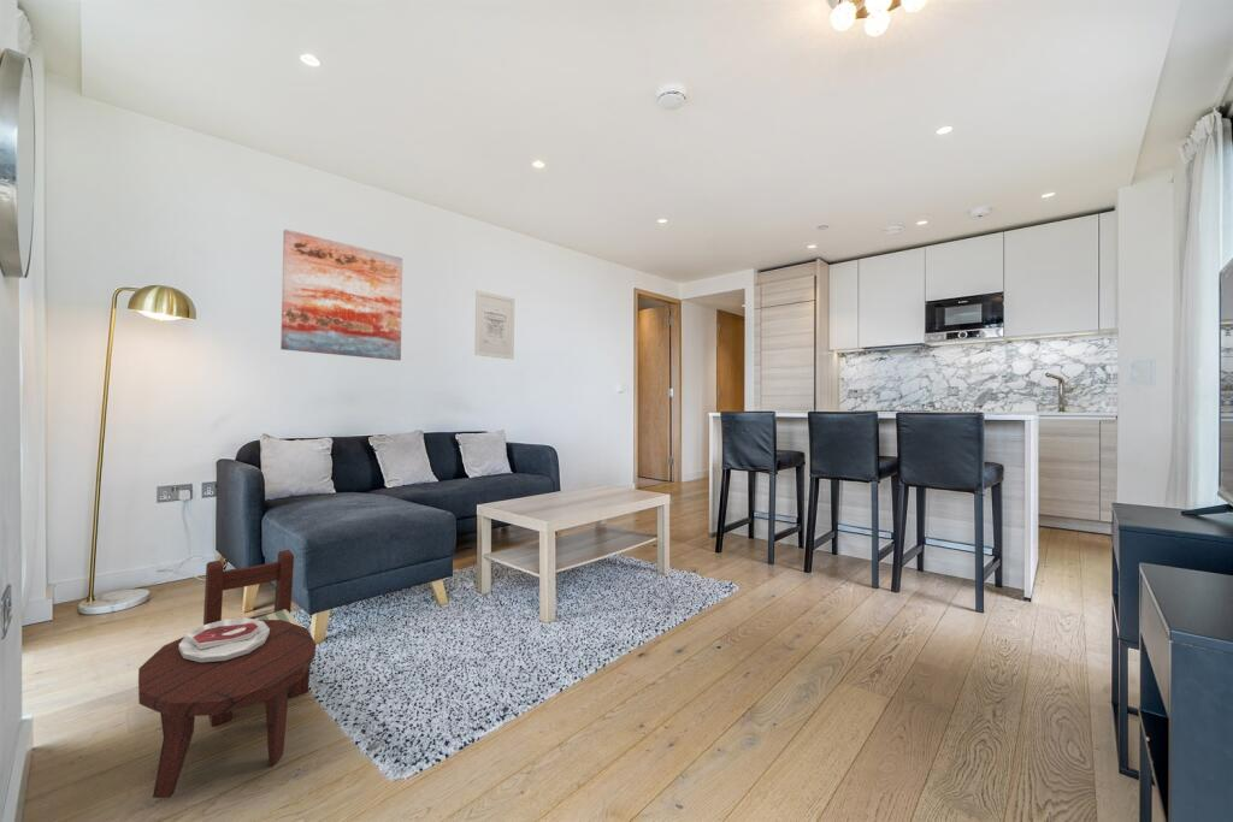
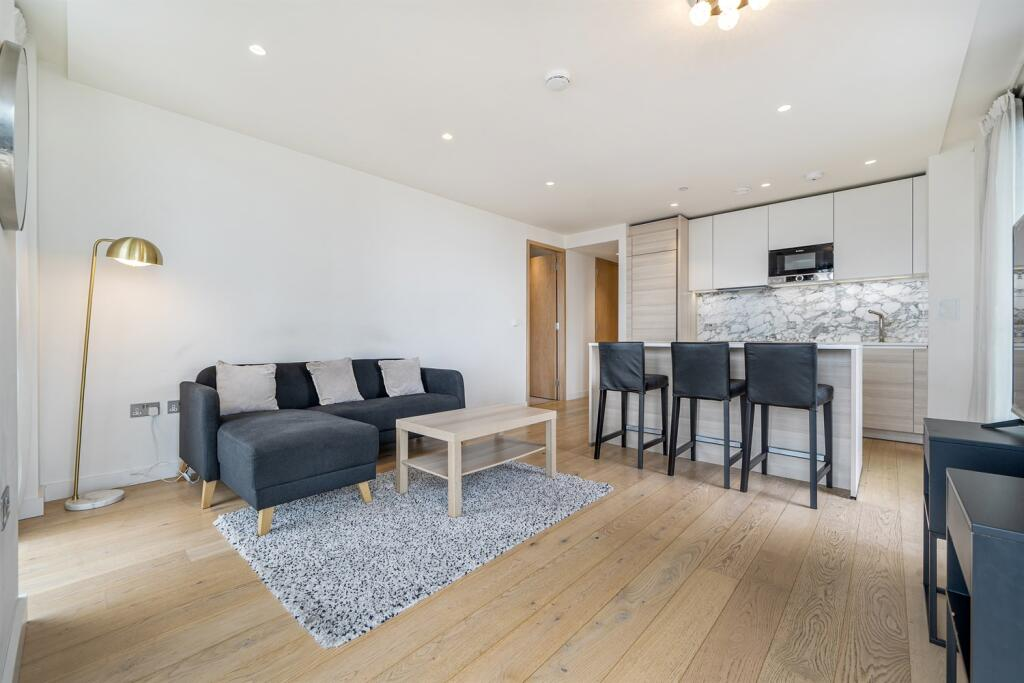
- dining set [137,549,317,799]
- wall art [473,289,515,361]
- wall art [279,229,403,361]
